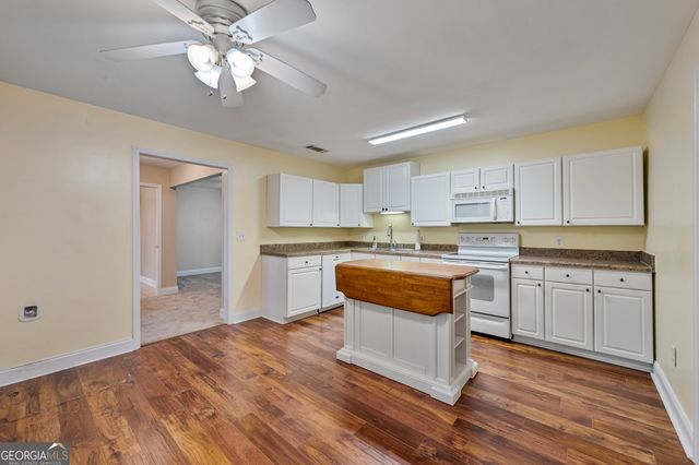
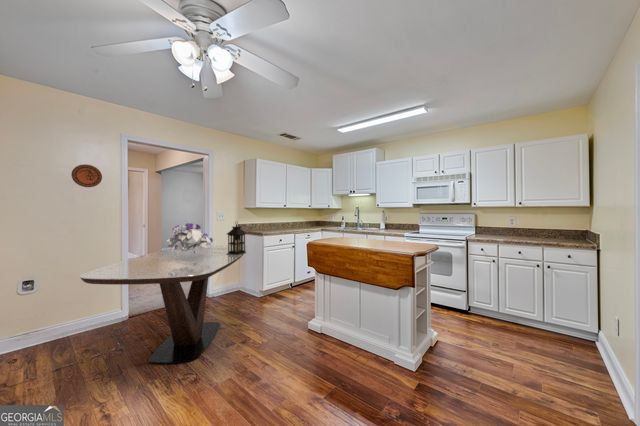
+ bouquet [166,222,214,254]
+ dining table [79,244,249,365]
+ decorative plate [71,163,103,188]
+ lantern [226,220,248,255]
